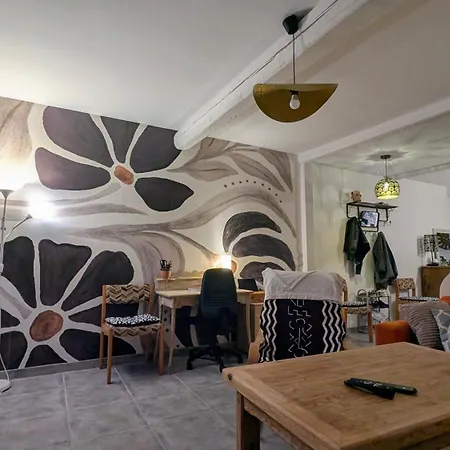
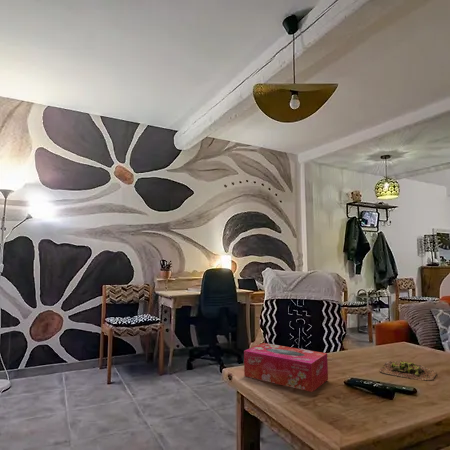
+ tissue box [243,342,329,393]
+ succulent plant [378,360,438,381]
